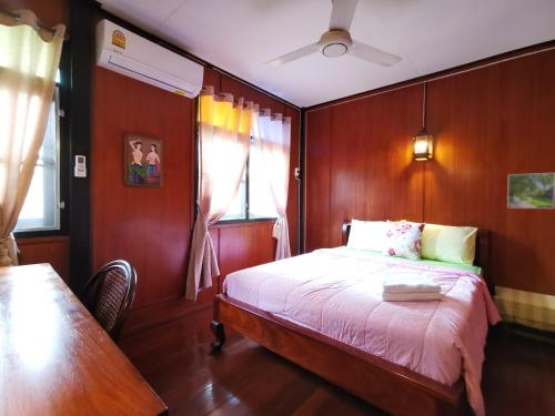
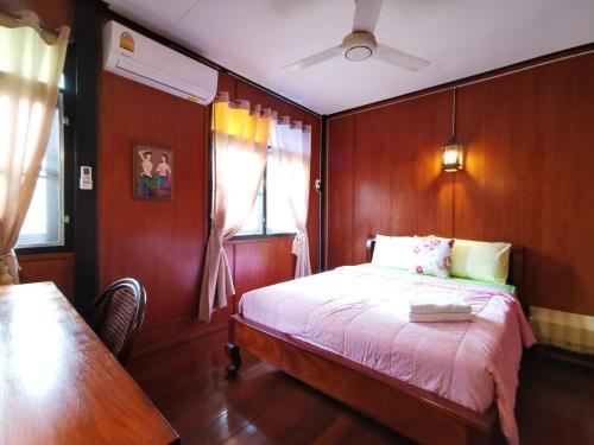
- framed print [506,172,555,210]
